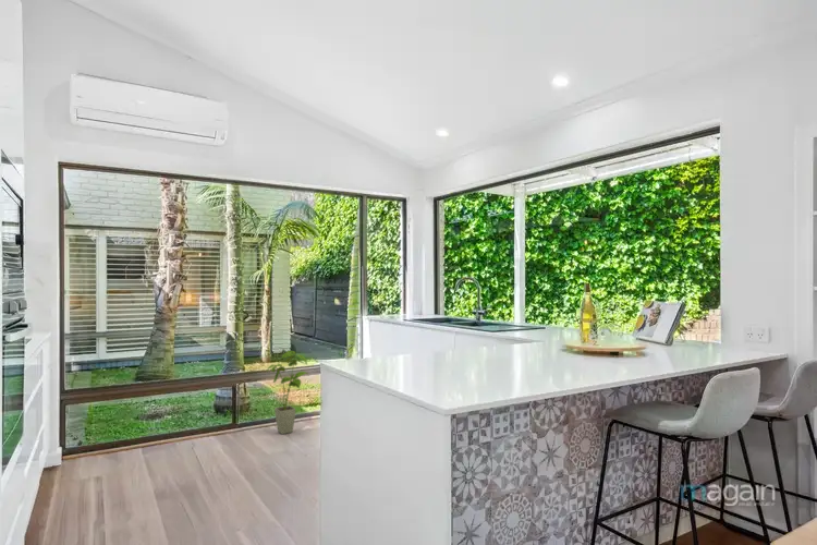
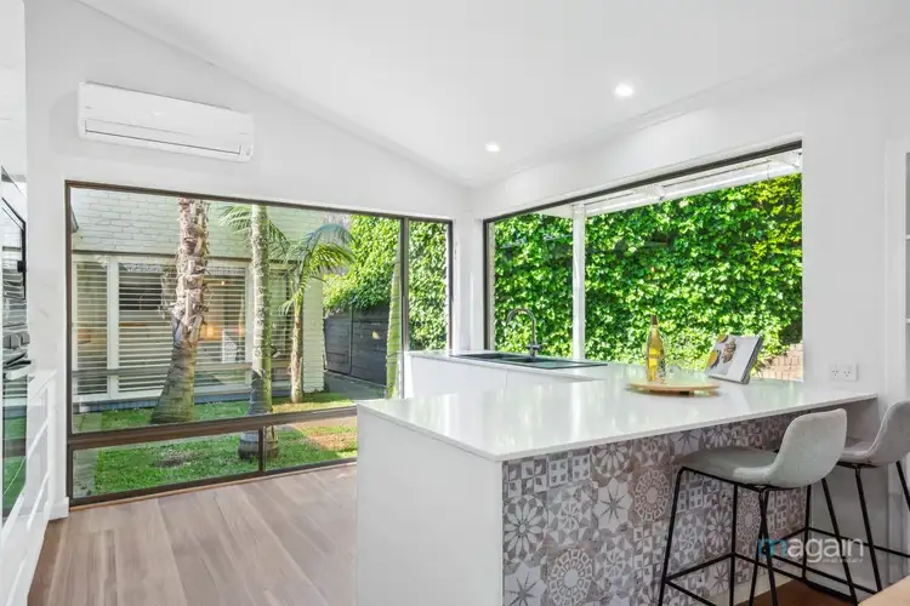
- house plant [266,350,309,435]
